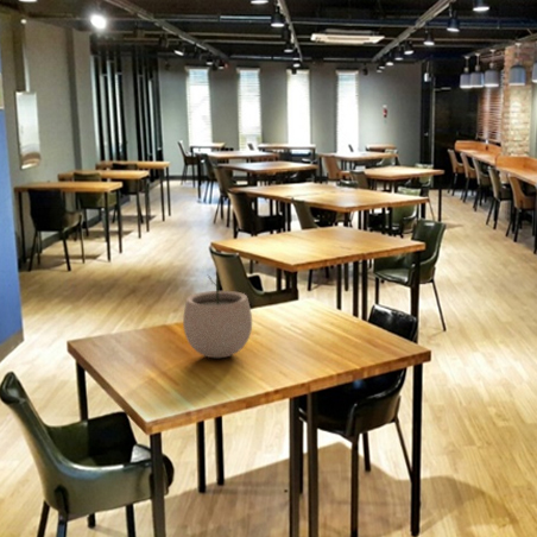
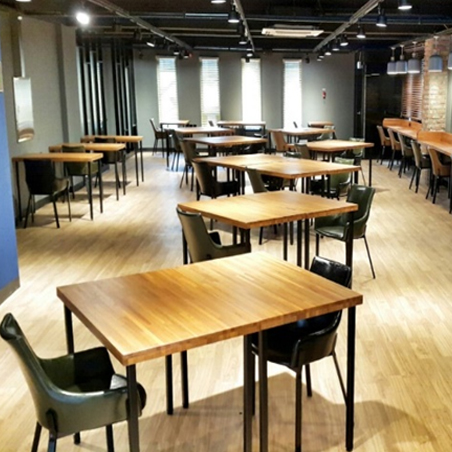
- plant pot [182,273,253,359]
